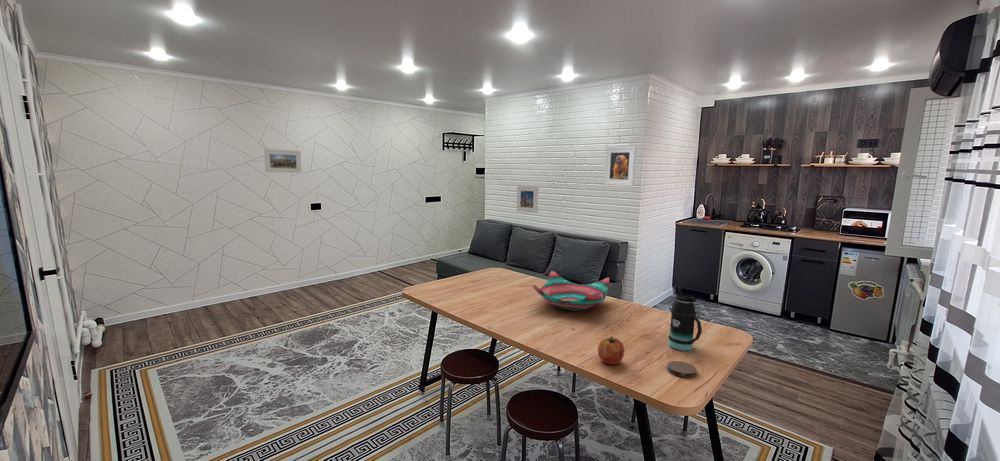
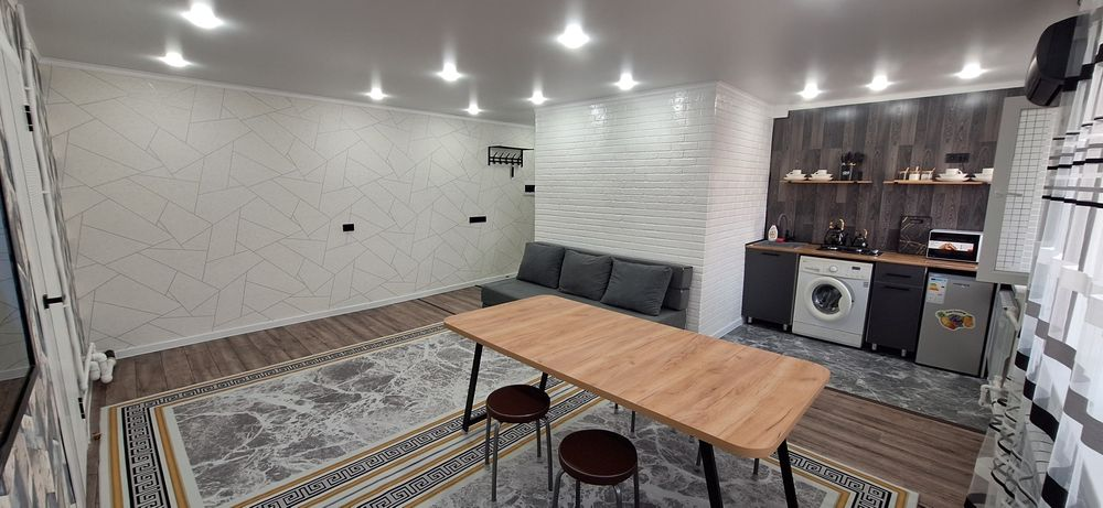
- coaster [666,360,697,378]
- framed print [603,145,637,187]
- fruit [597,335,625,365]
- bottle [668,286,703,352]
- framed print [516,185,539,214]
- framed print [263,148,302,174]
- decorative bowl [532,270,611,312]
